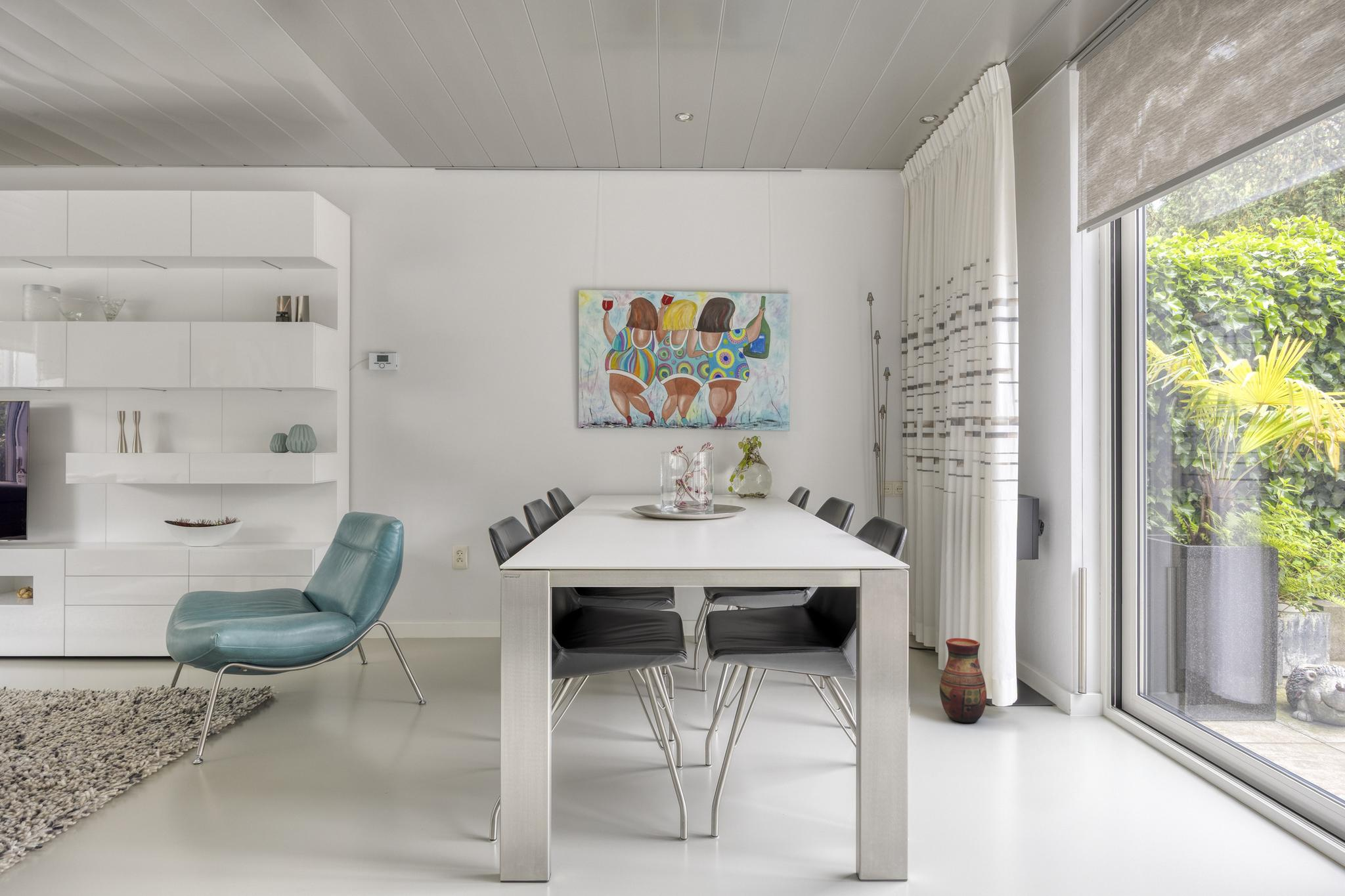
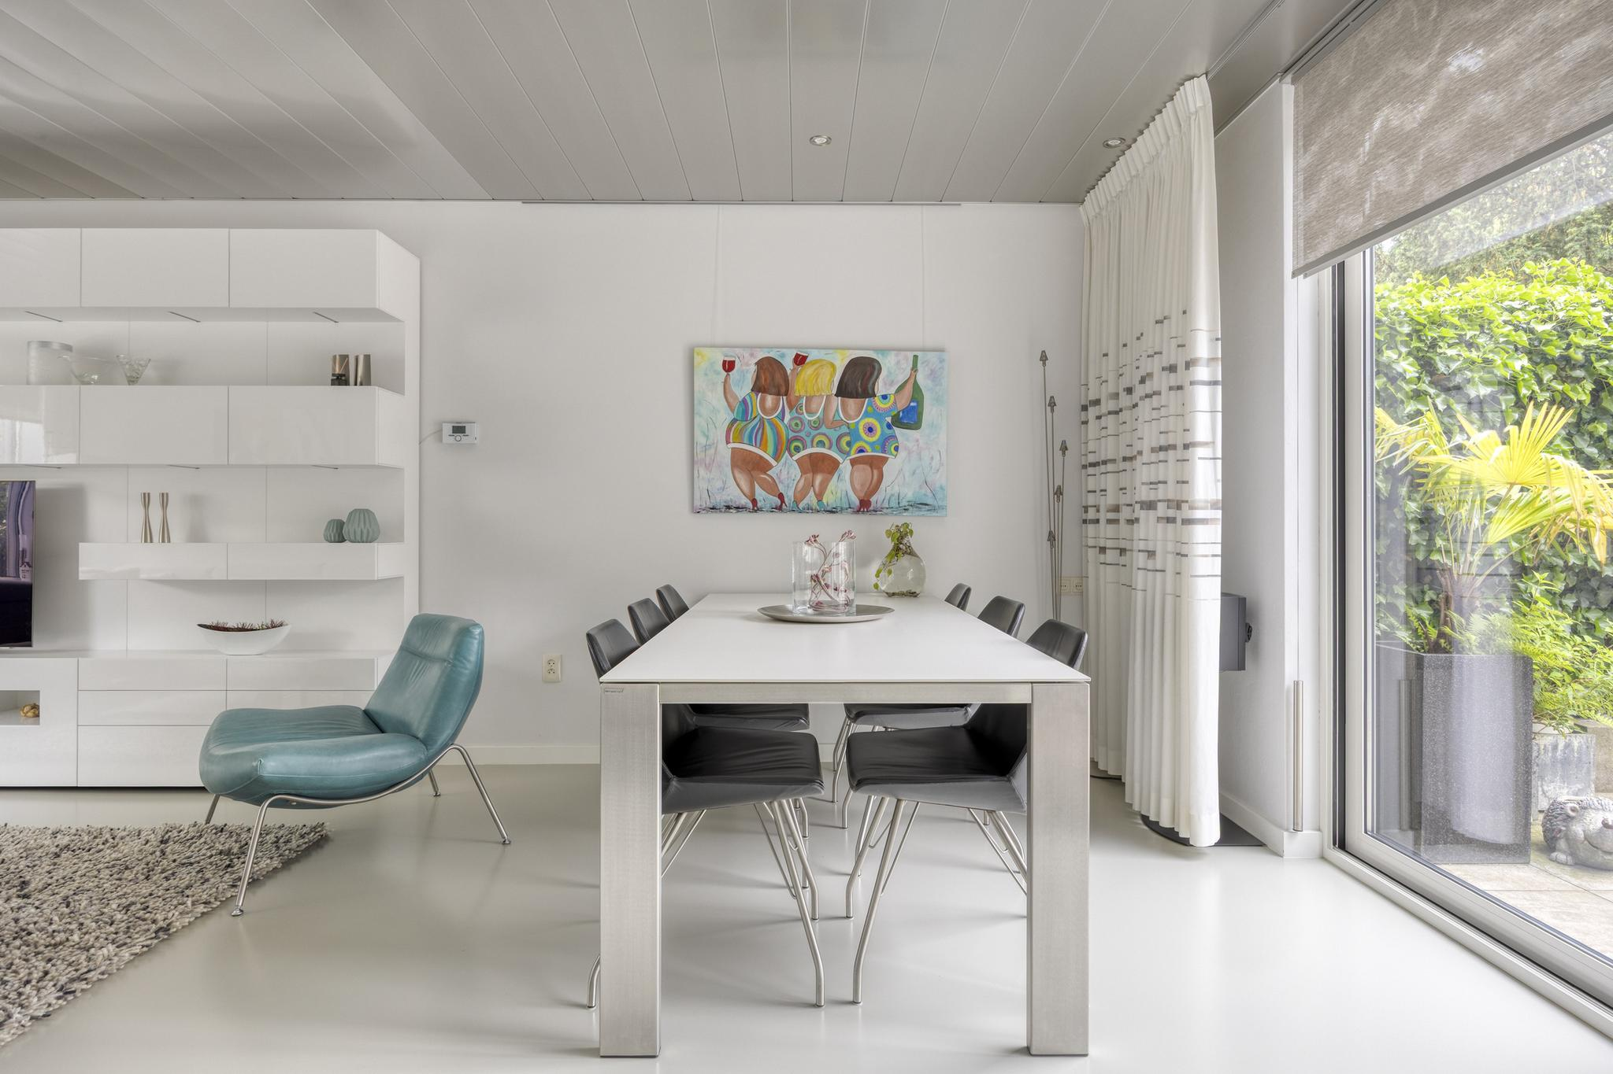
- vase [939,637,987,723]
